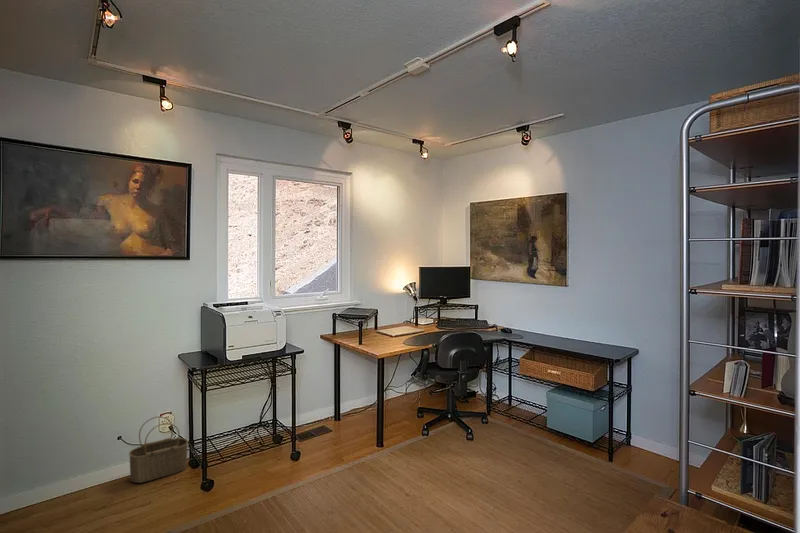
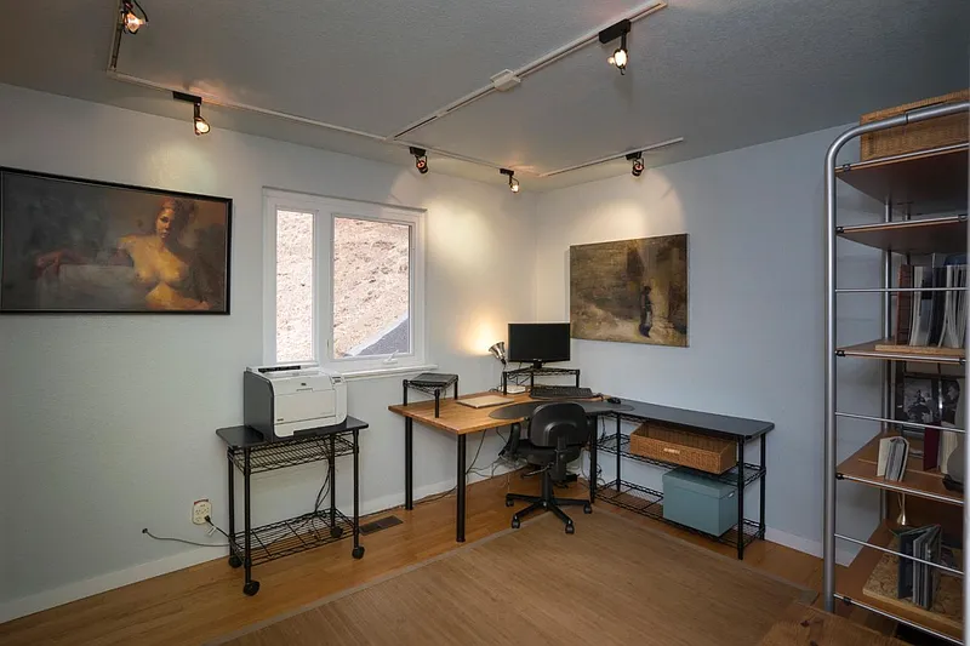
- wicker basket [128,415,189,484]
